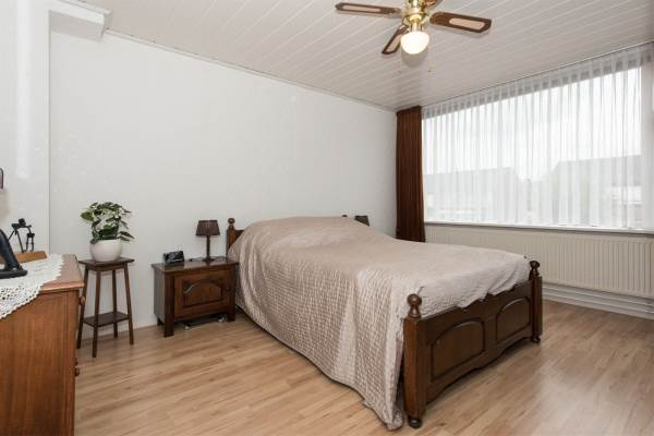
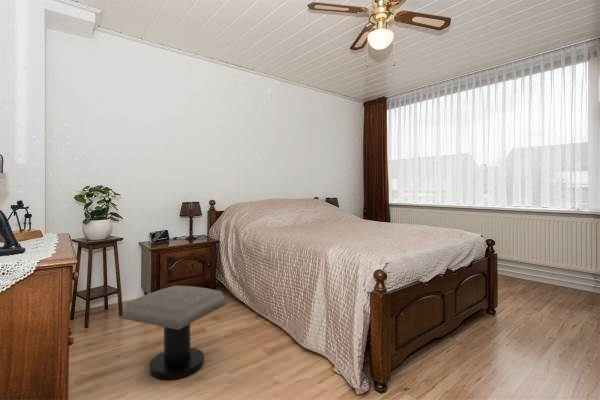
+ stool [120,285,227,380]
